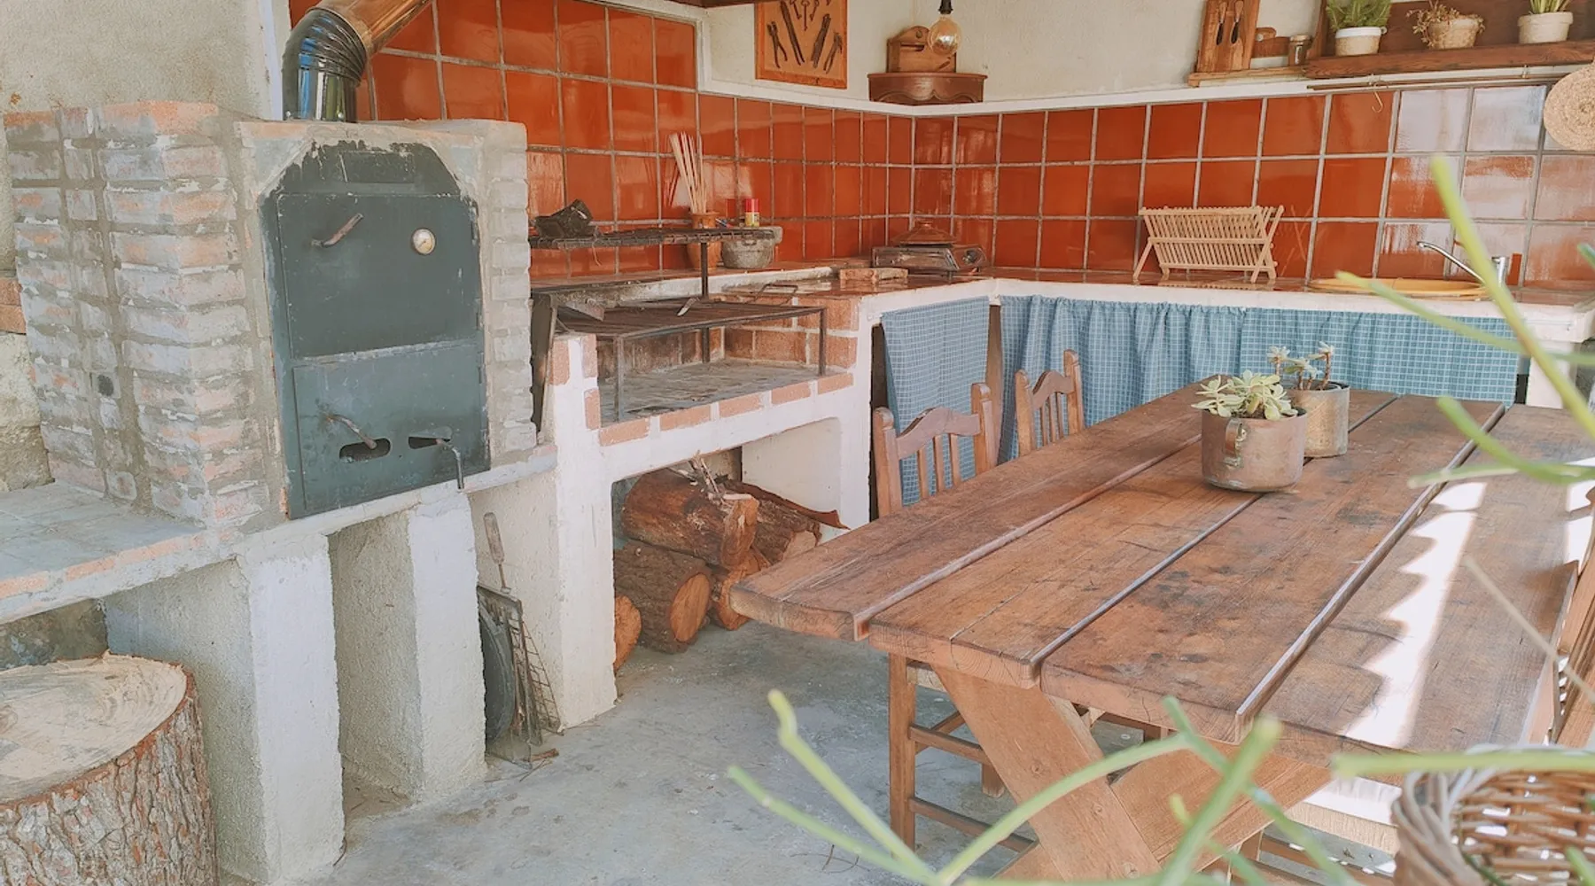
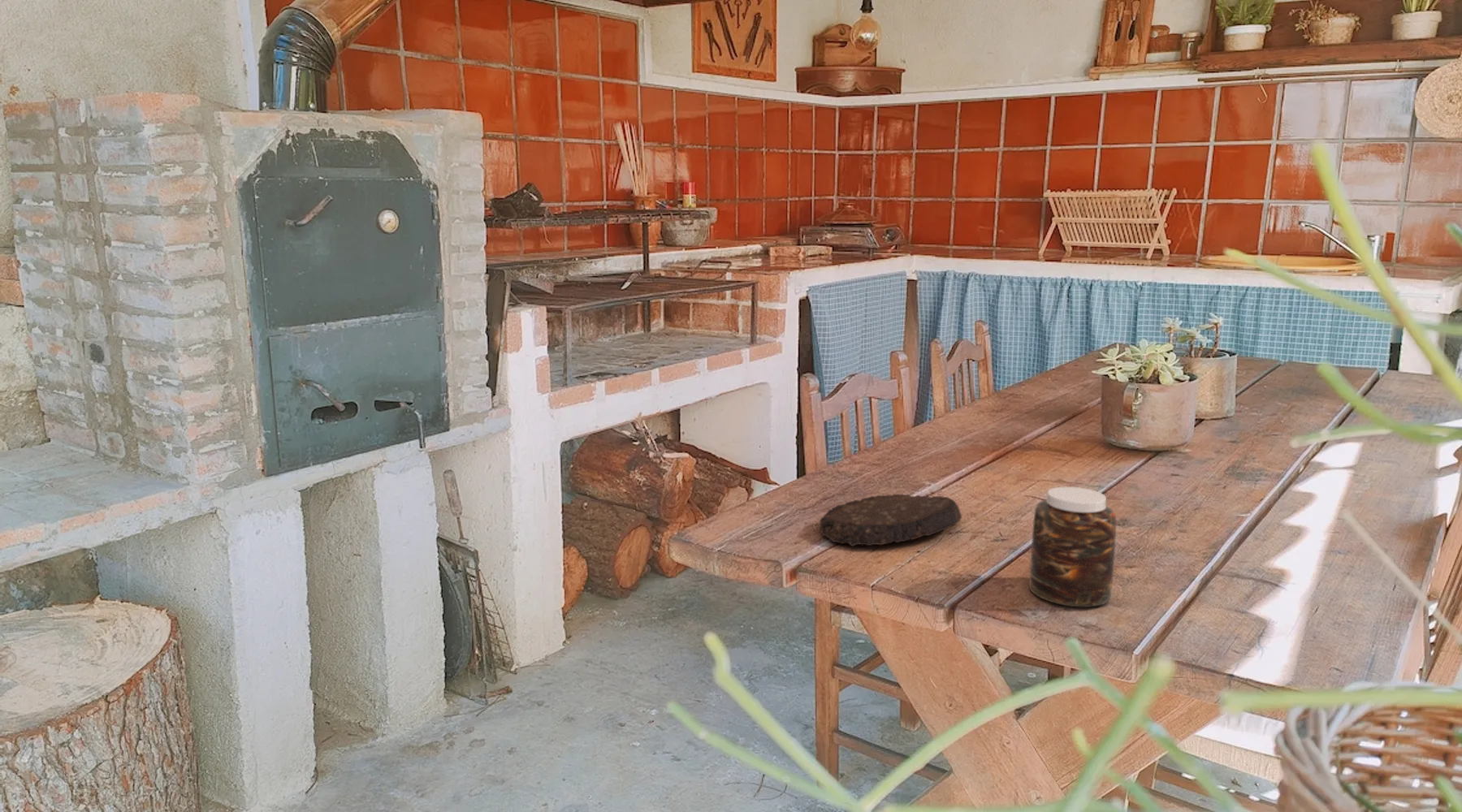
+ jar [1028,486,1117,608]
+ bread loaf [820,494,962,547]
